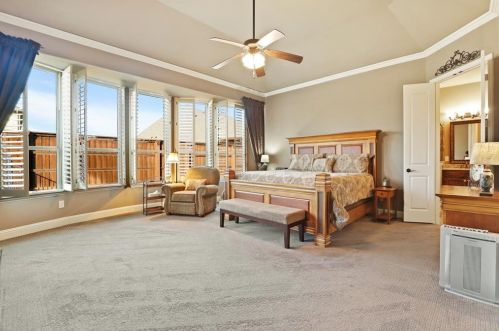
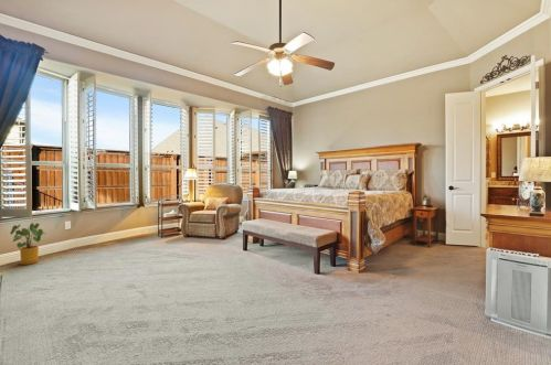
+ house plant [9,222,46,266]
